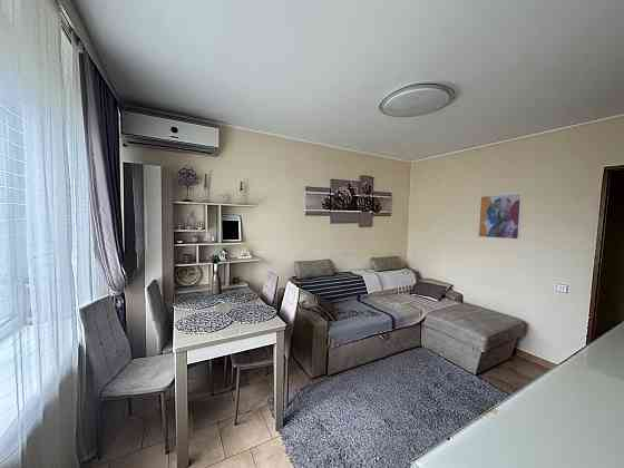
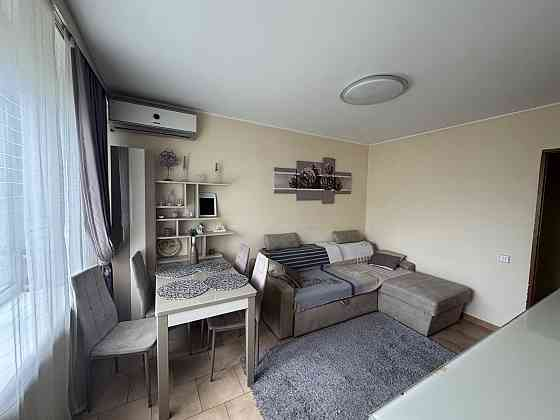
- wall art [477,192,524,241]
